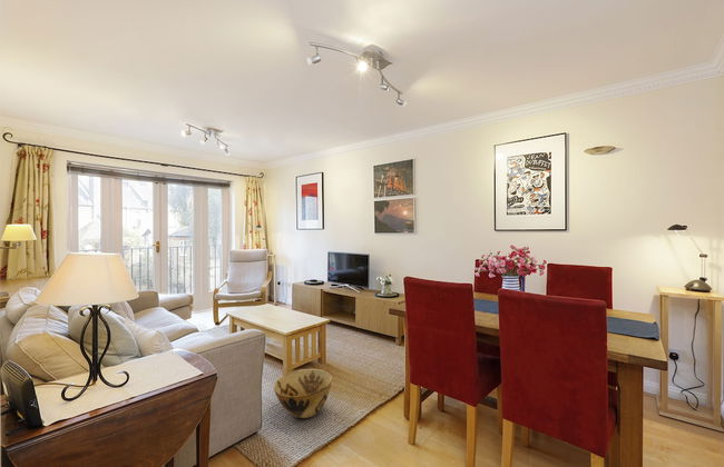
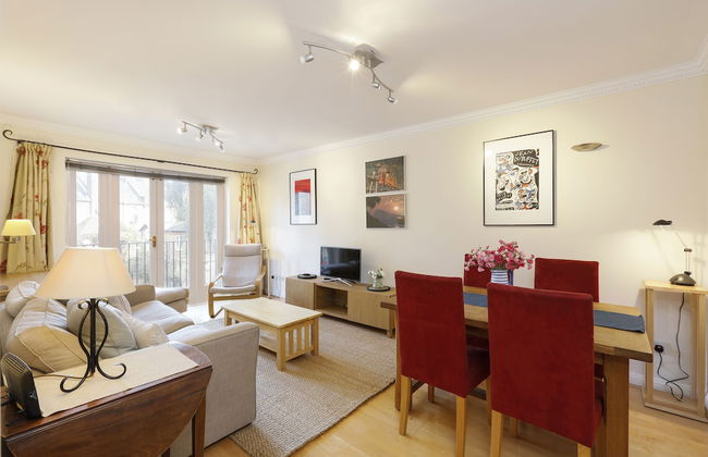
- woven basket [273,368,333,419]
